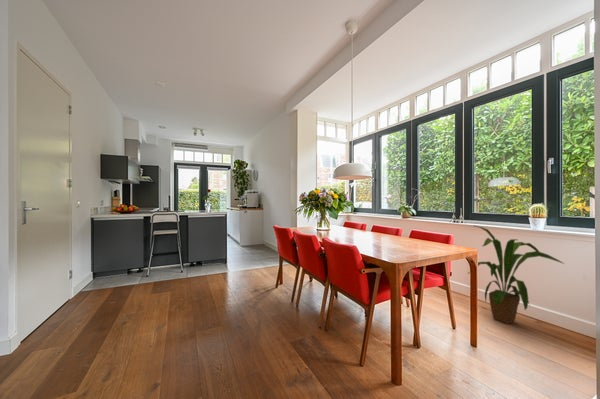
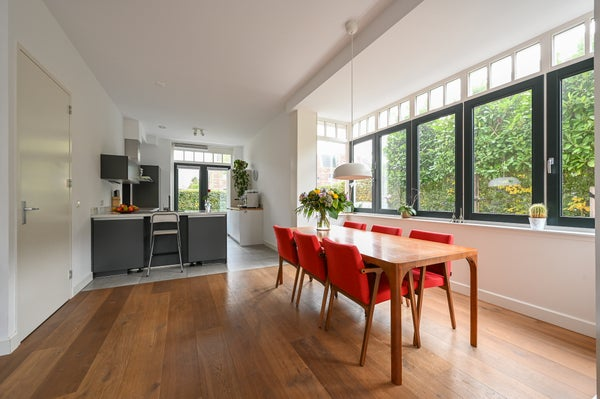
- house plant [467,225,565,325]
